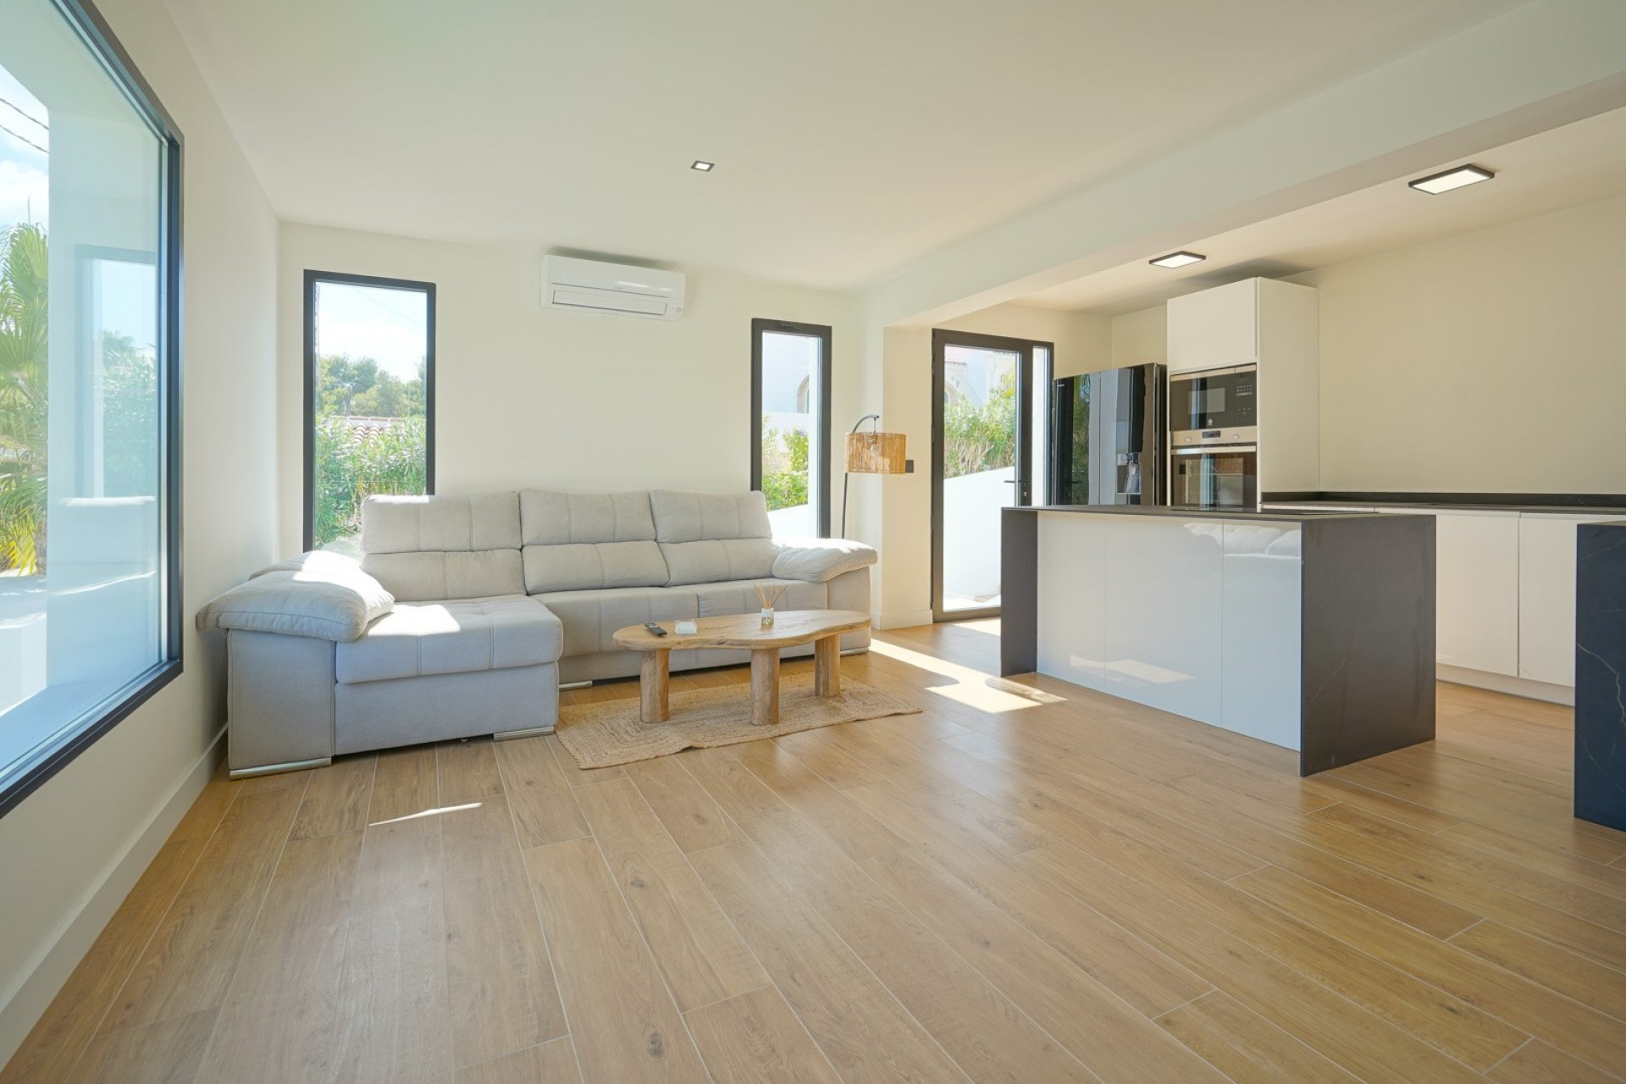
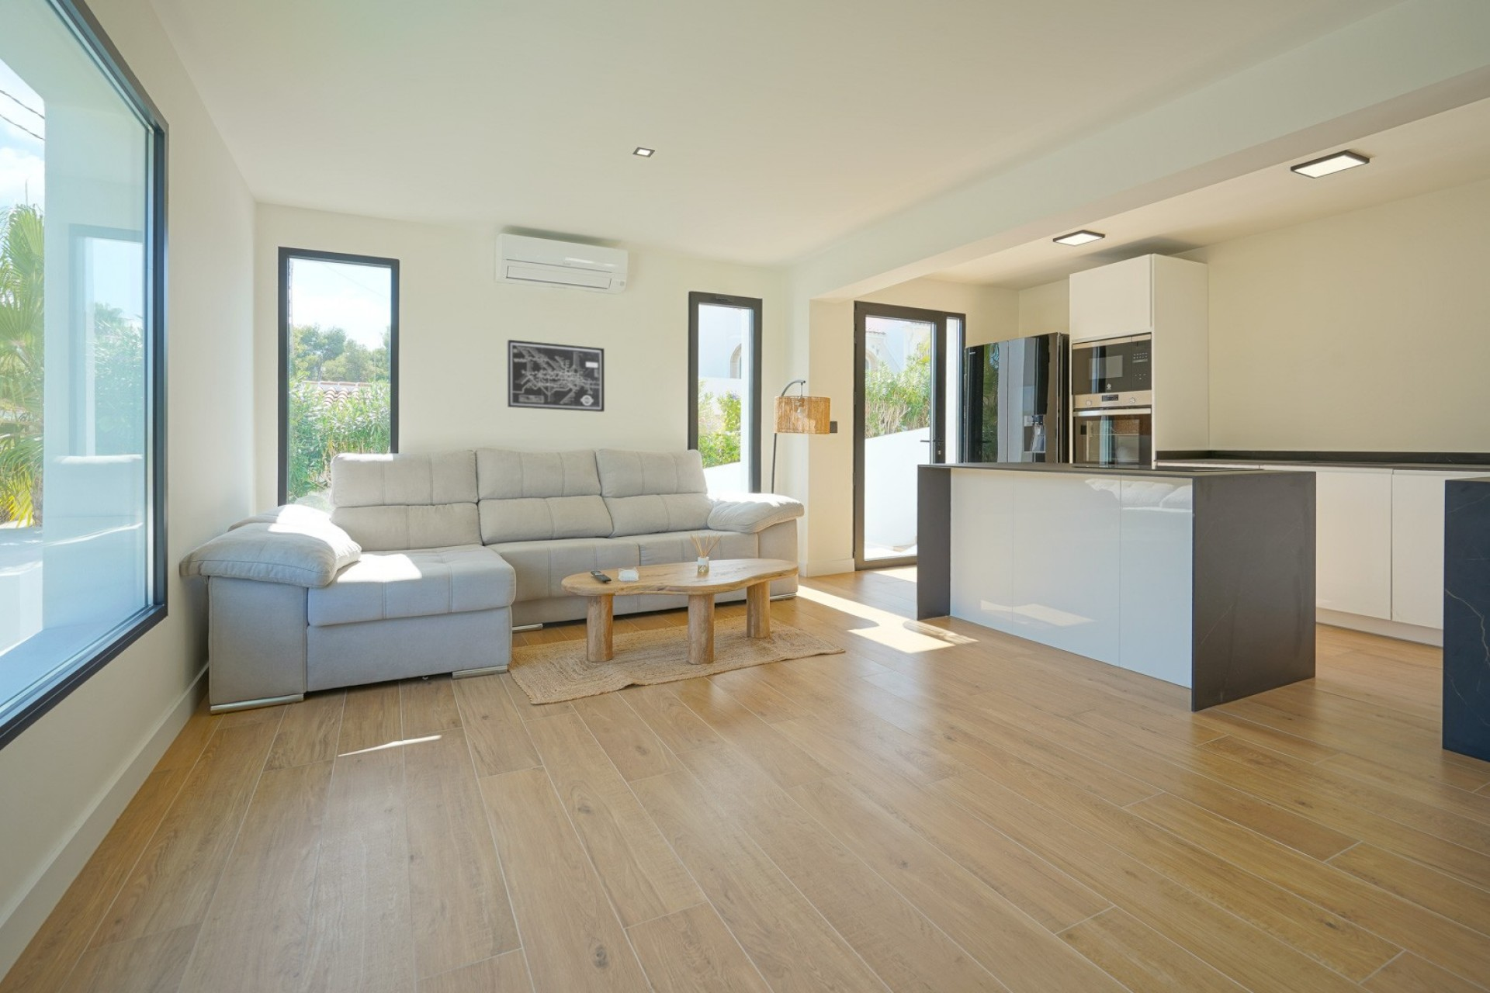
+ wall art [507,339,605,412]
